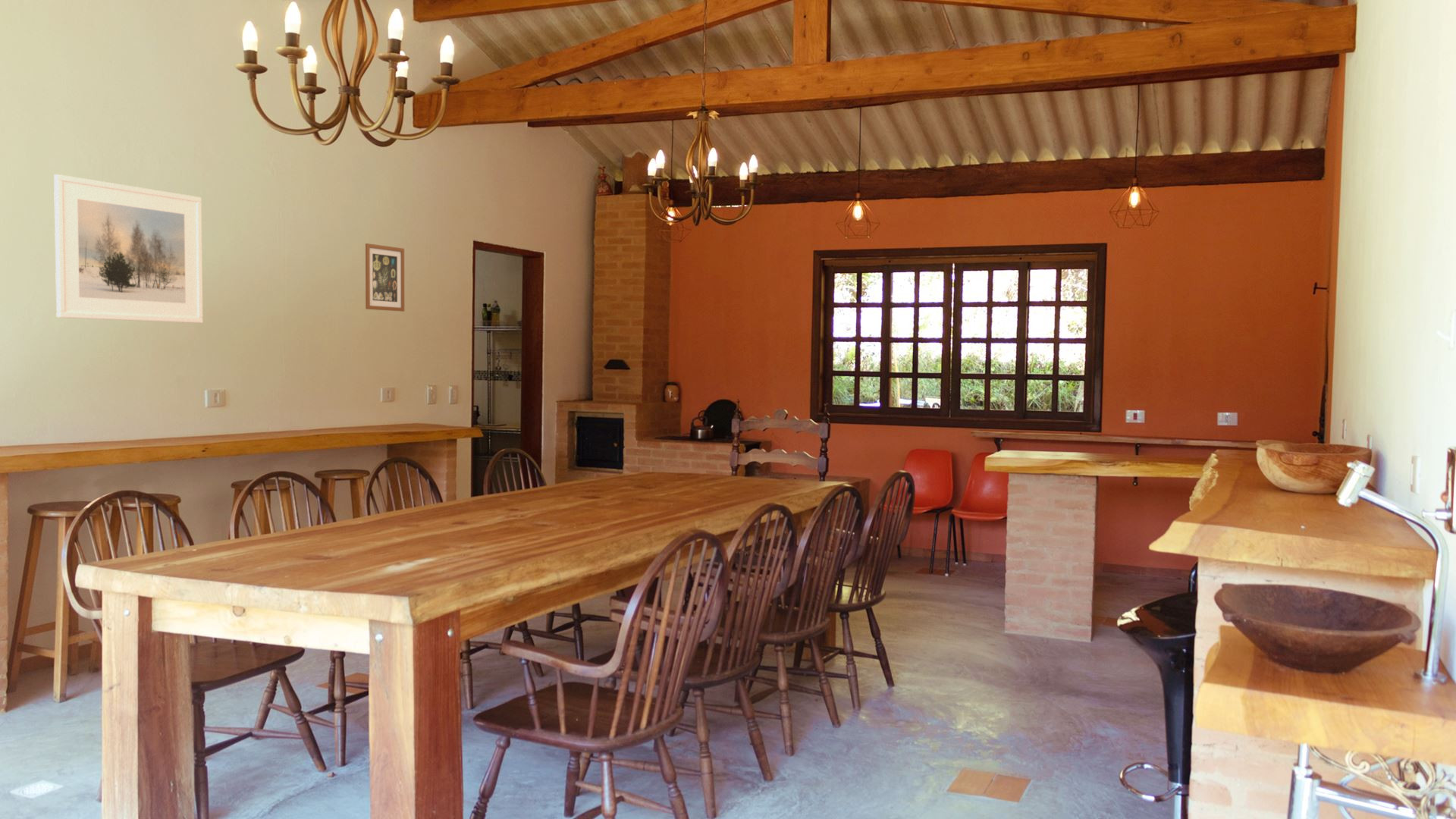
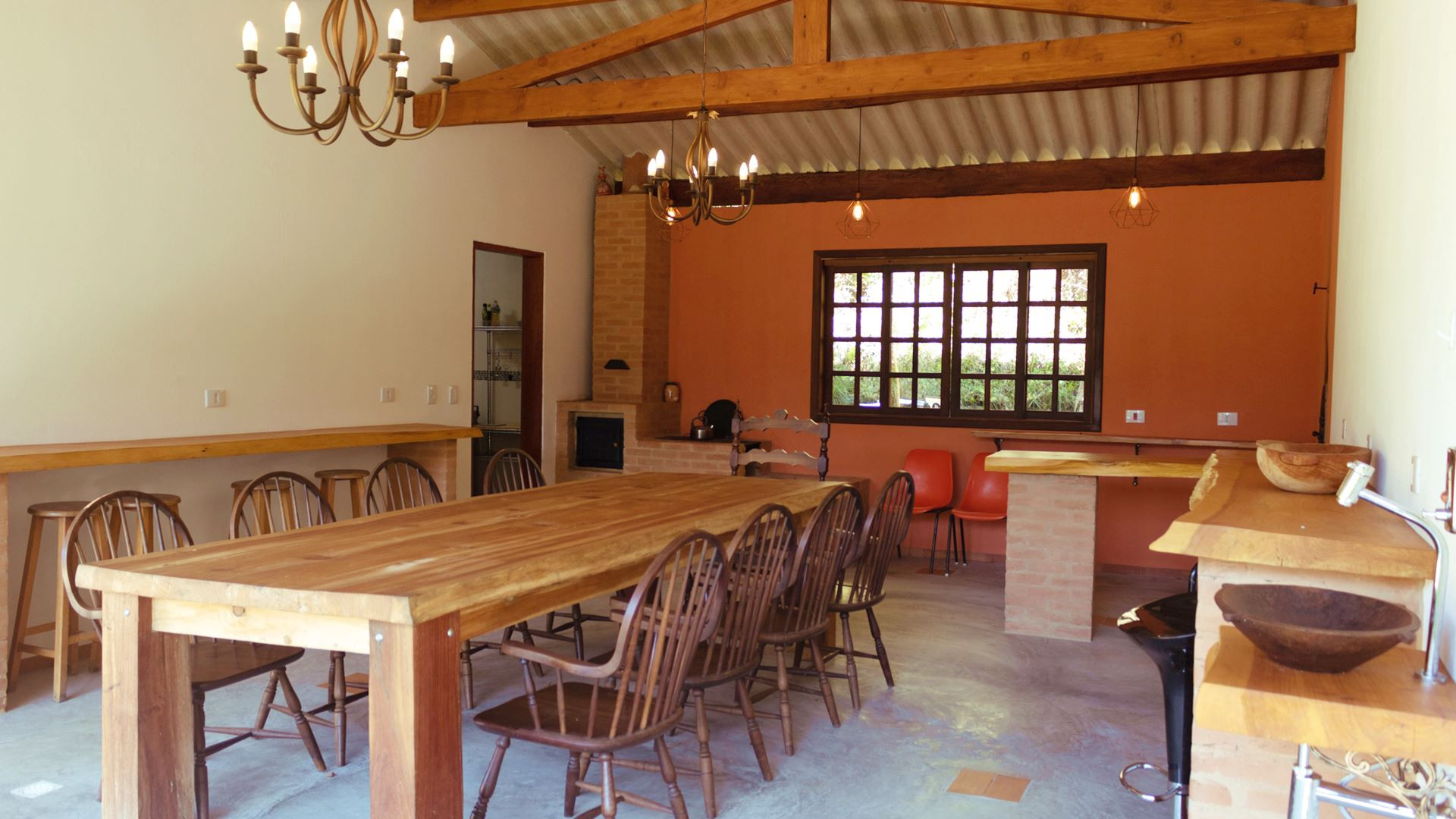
- wall art [365,243,405,312]
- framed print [53,174,203,324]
